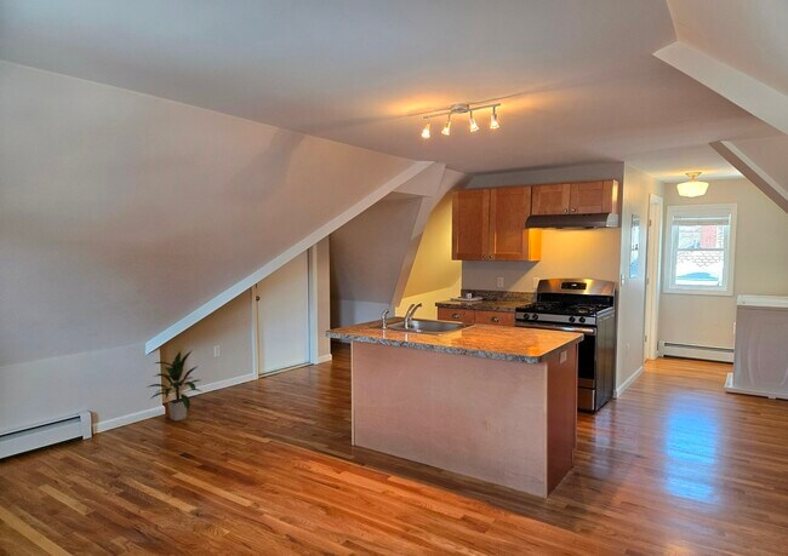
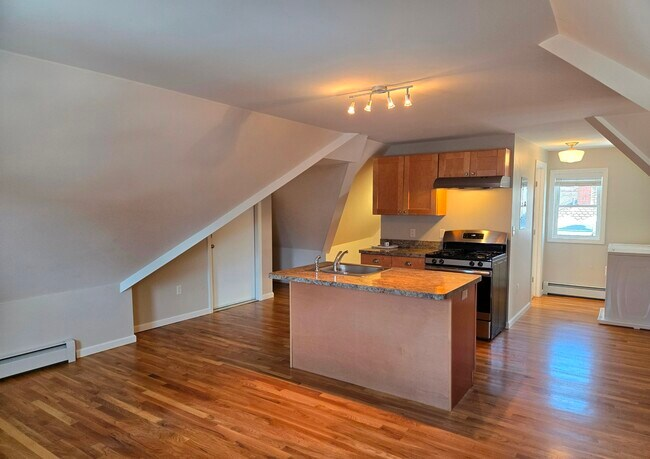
- indoor plant [145,350,202,422]
